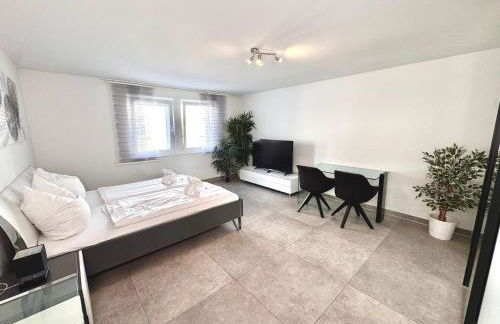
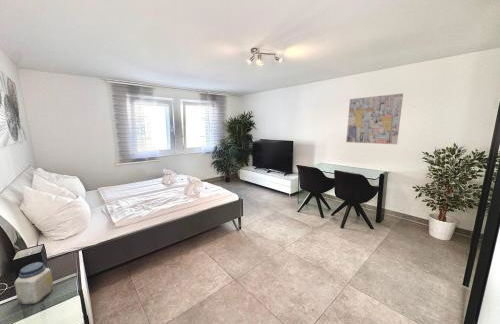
+ wall art [345,93,404,145]
+ jar [13,261,54,305]
